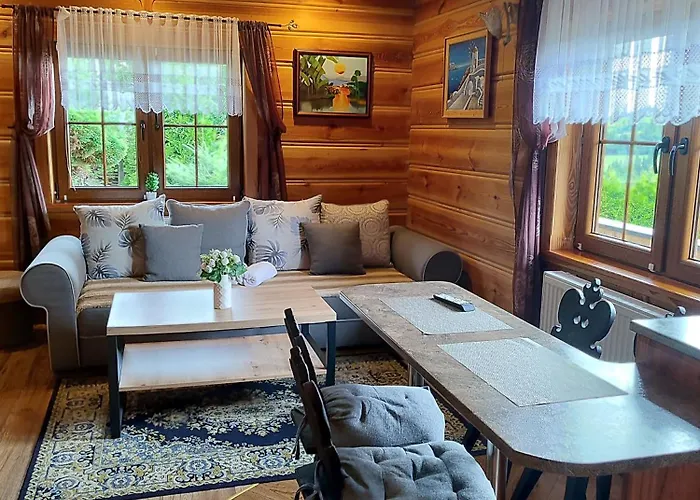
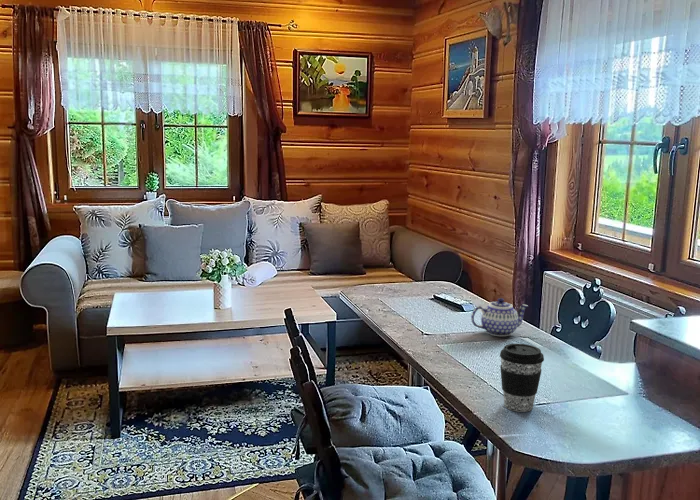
+ teapot [470,297,529,337]
+ coffee cup [499,343,545,413]
